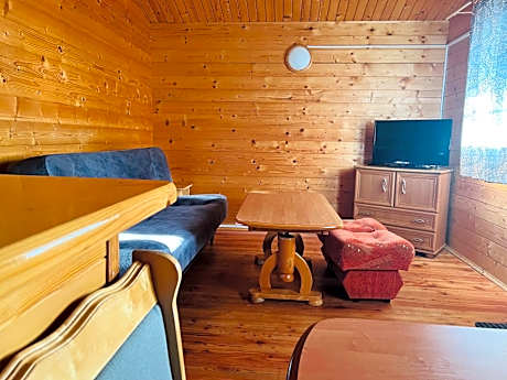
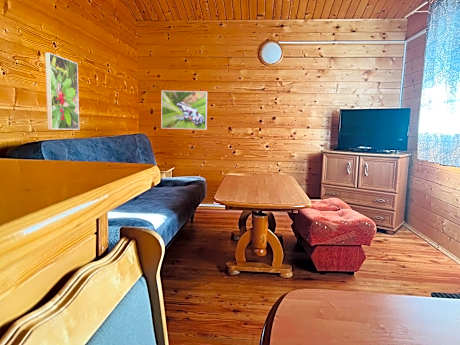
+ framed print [160,90,208,131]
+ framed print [44,52,80,131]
